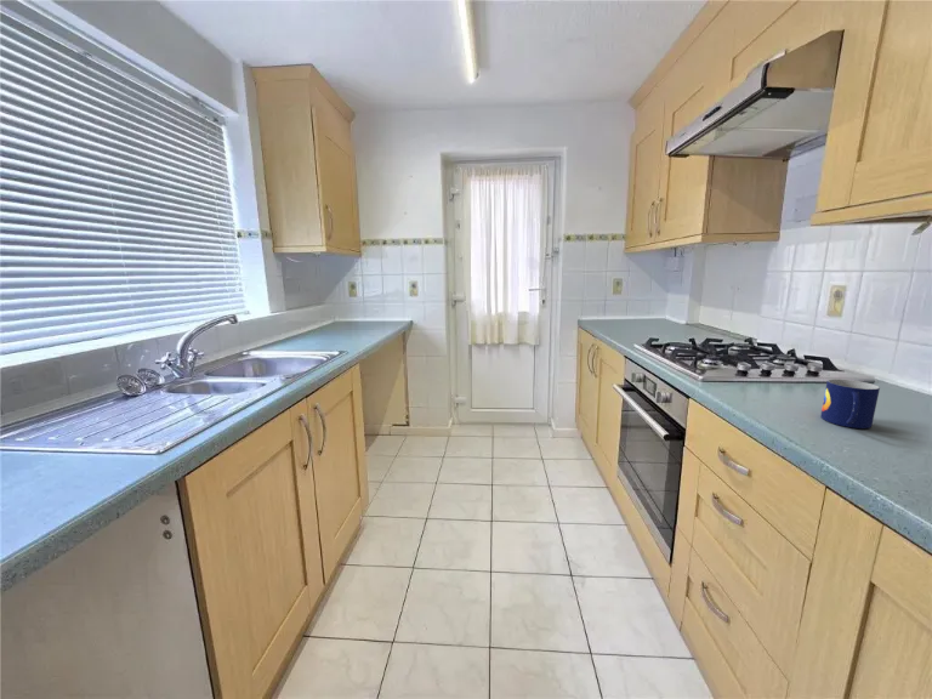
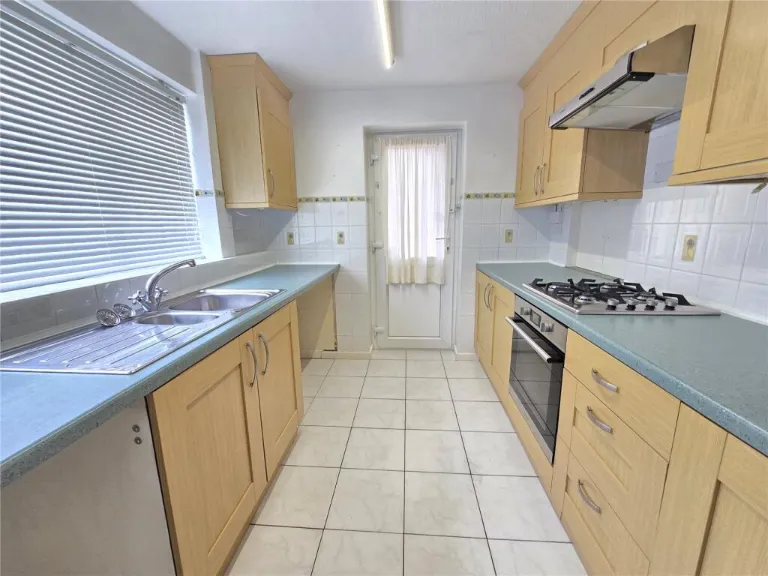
- mug [819,377,881,430]
